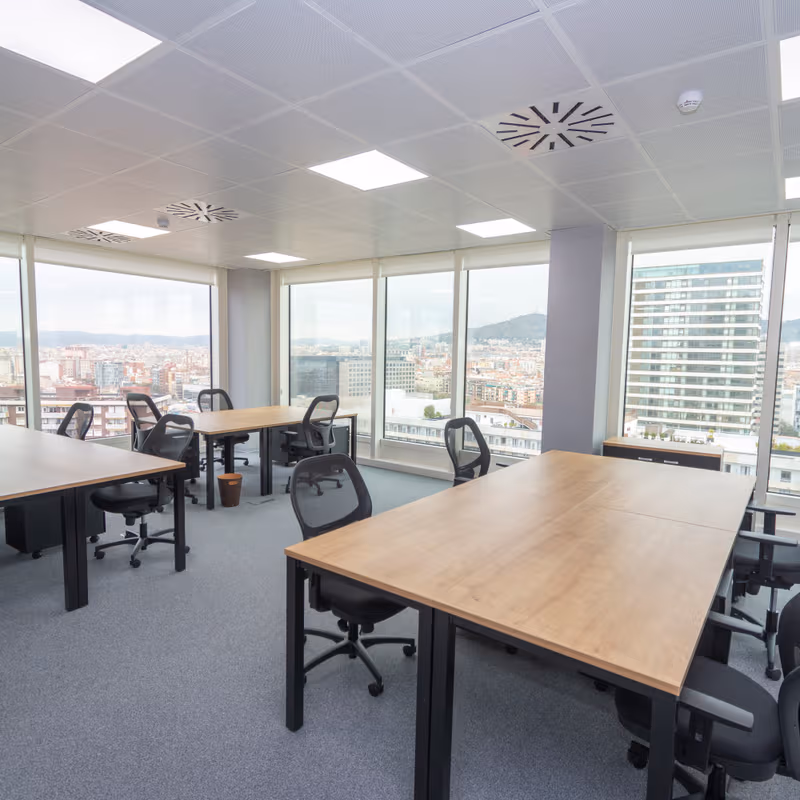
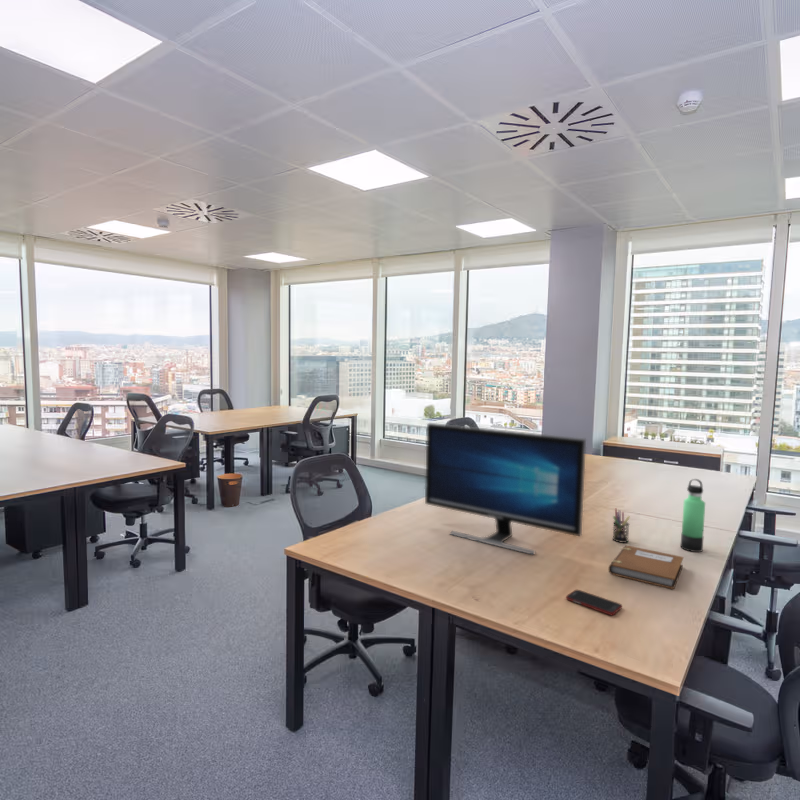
+ notebook [608,545,684,590]
+ thermos bottle [680,478,706,553]
+ cell phone [565,589,623,616]
+ computer monitor [424,422,587,556]
+ pen holder [612,508,631,544]
